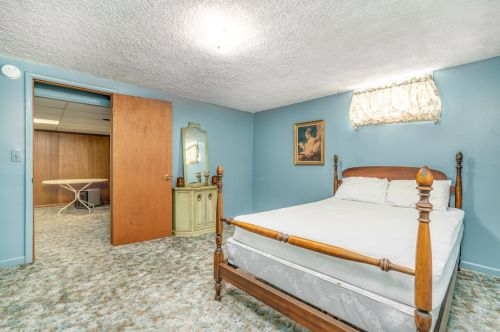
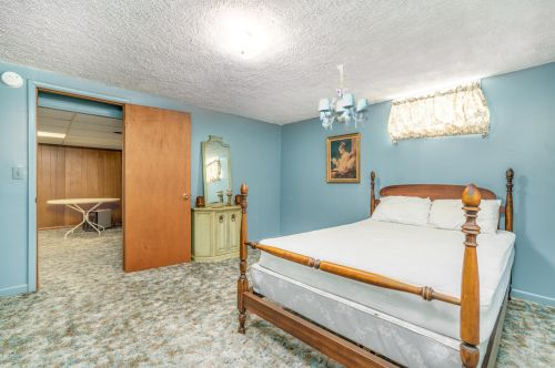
+ chandelier [317,64,371,132]
